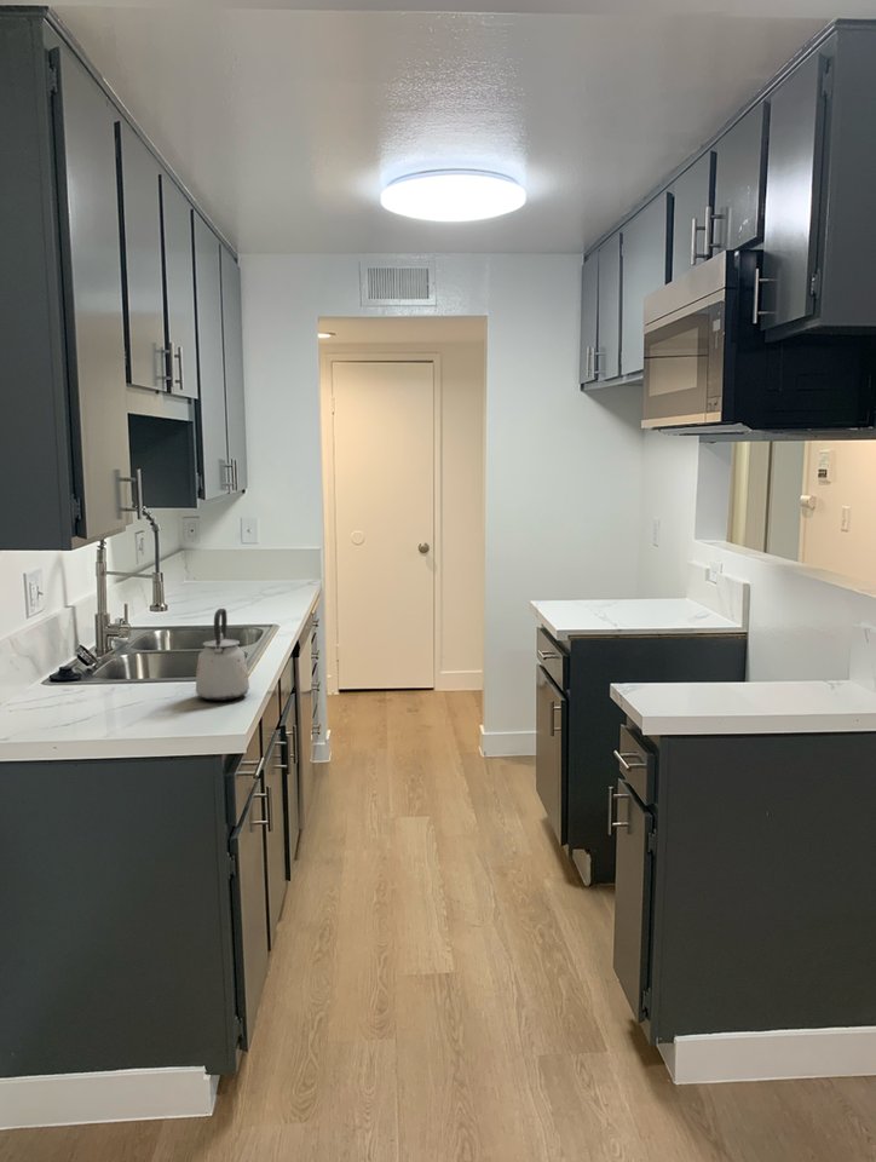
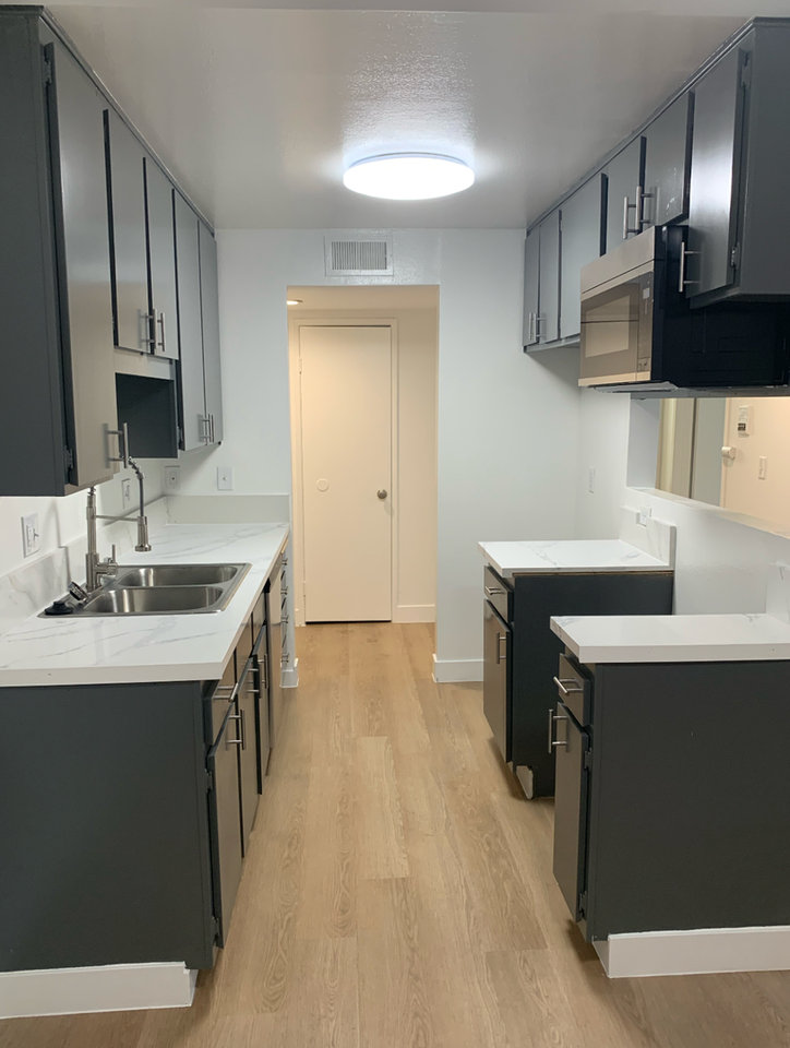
- kettle [195,608,250,702]
